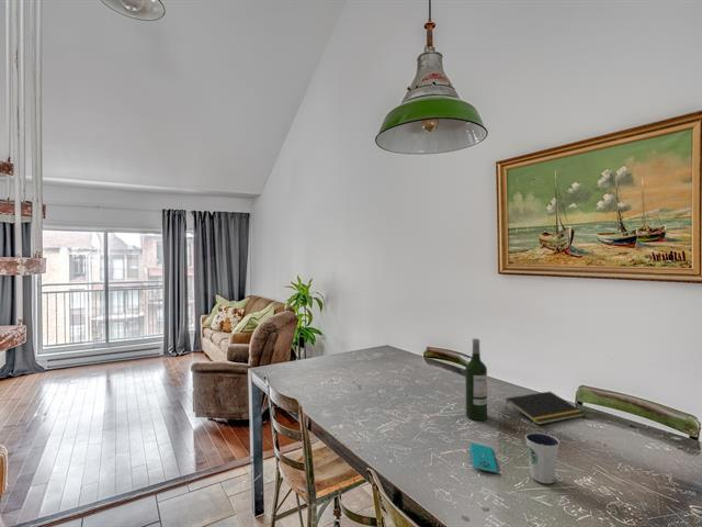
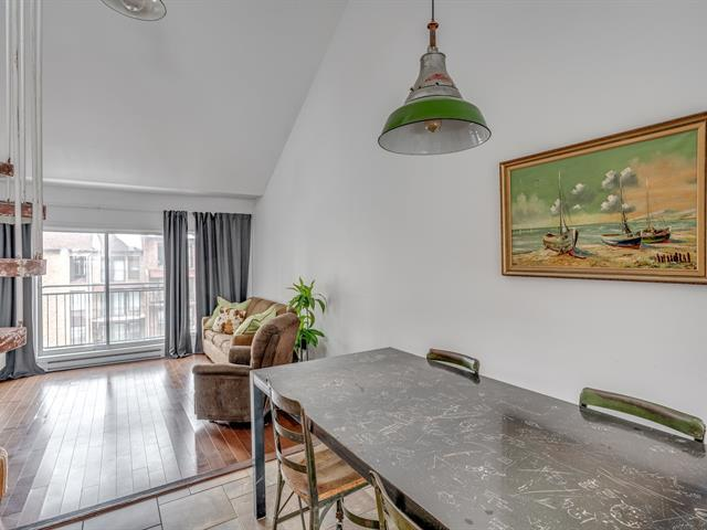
- dixie cup [524,431,561,484]
- smartphone [469,442,499,474]
- notepad [505,391,586,426]
- wine bottle [464,337,488,422]
